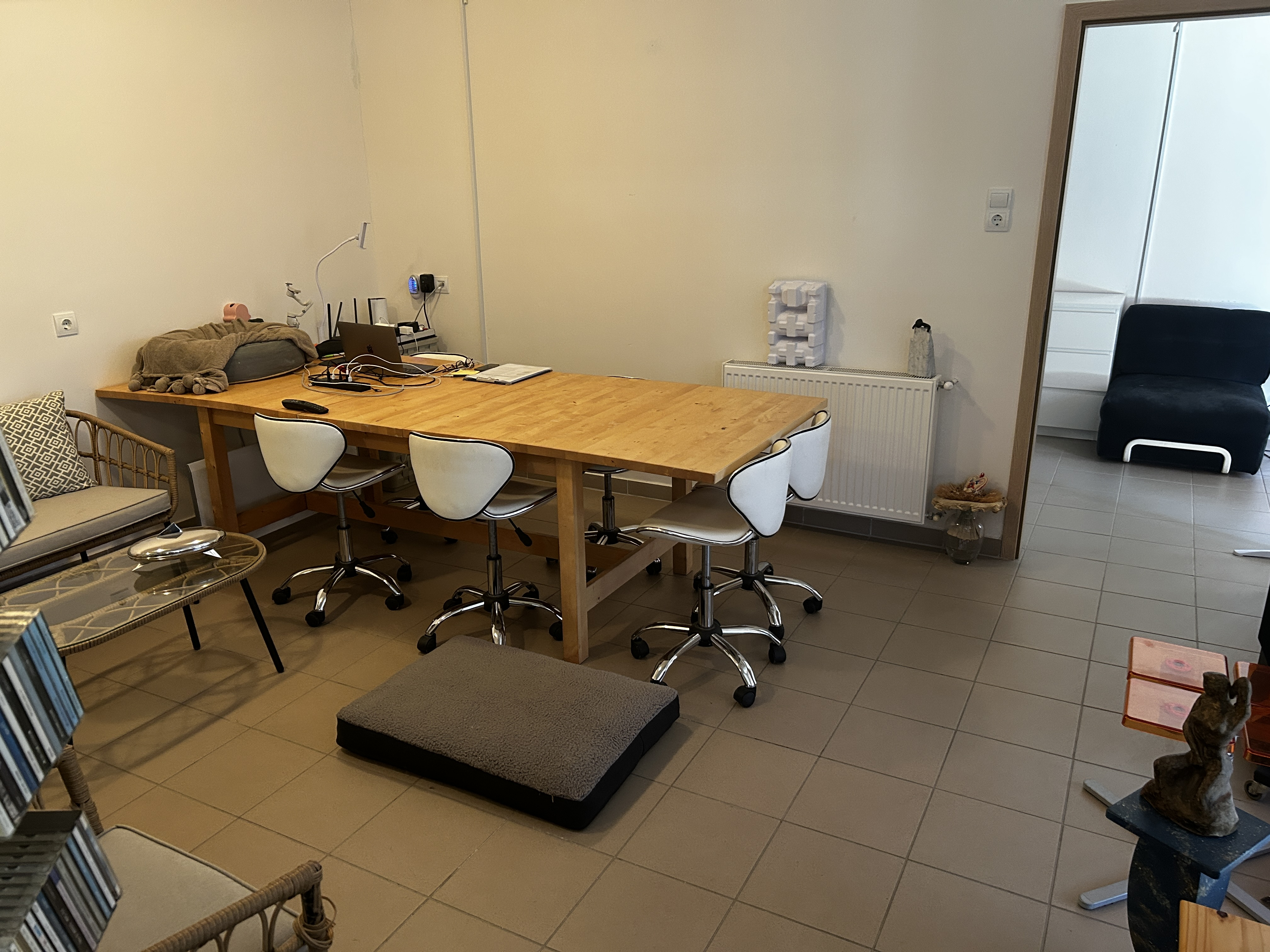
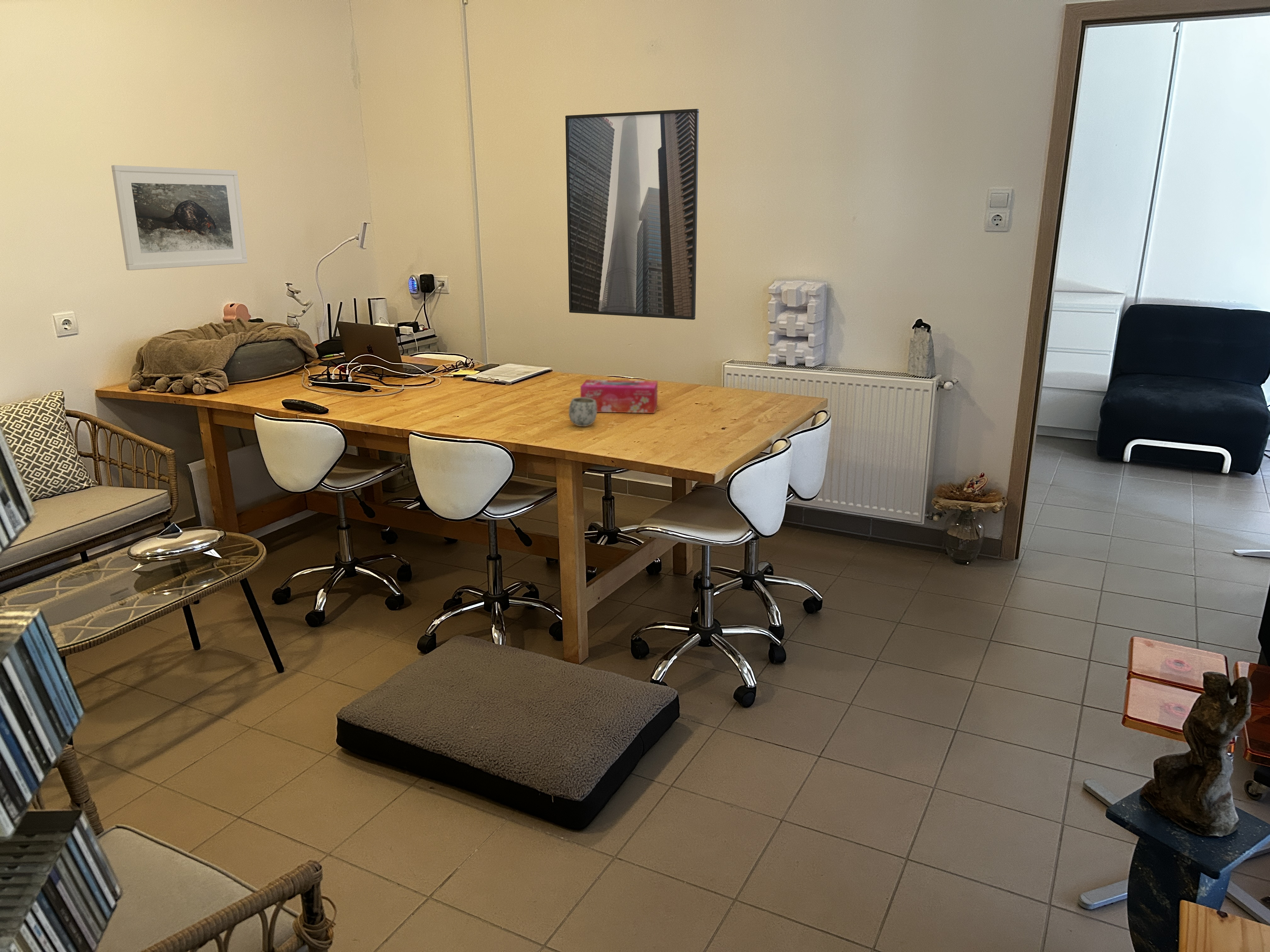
+ mug [569,397,597,427]
+ tissue box [580,379,658,413]
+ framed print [565,109,699,320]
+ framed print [111,165,248,271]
